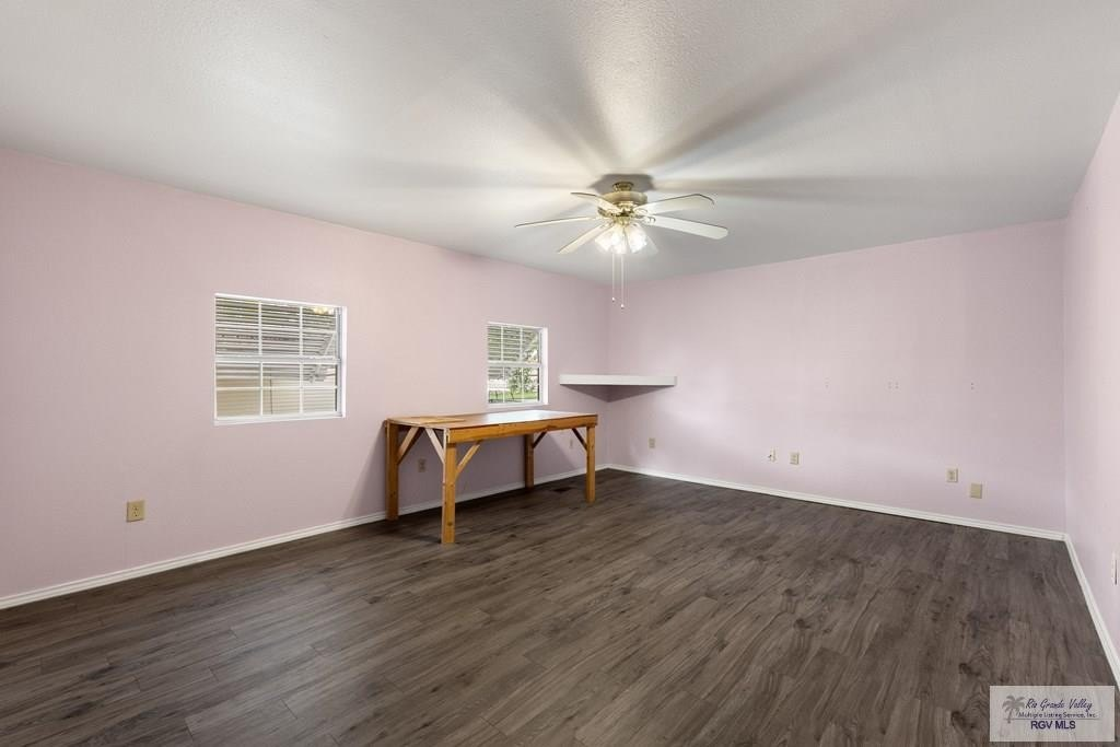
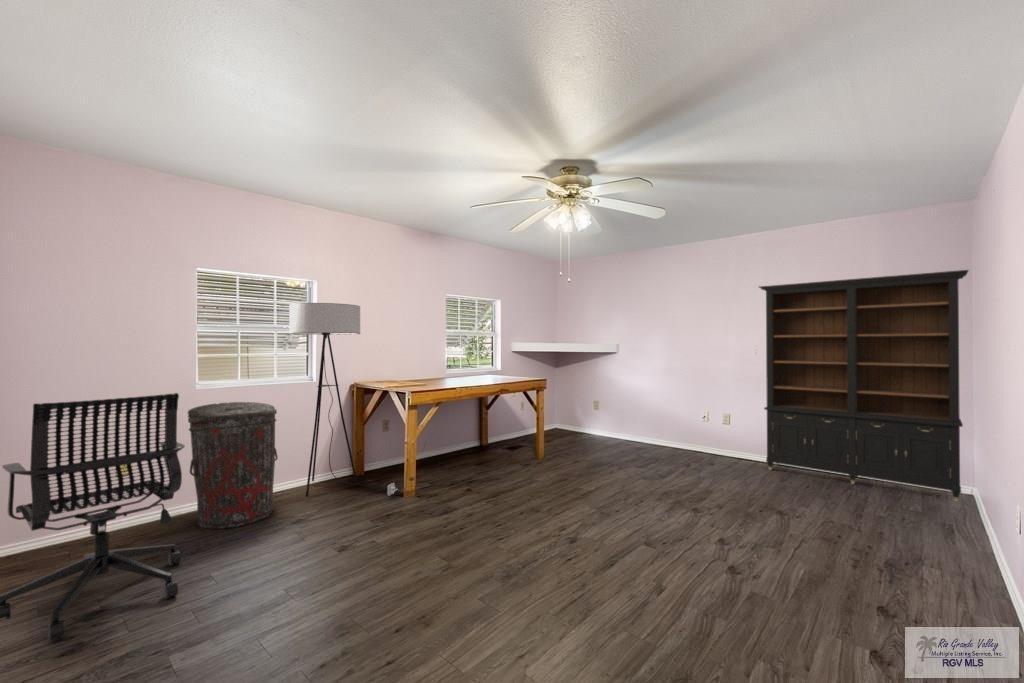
+ trash can [187,401,279,530]
+ floor lamp [288,302,399,498]
+ office chair [0,392,186,643]
+ bookcase [757,269,970,502]
